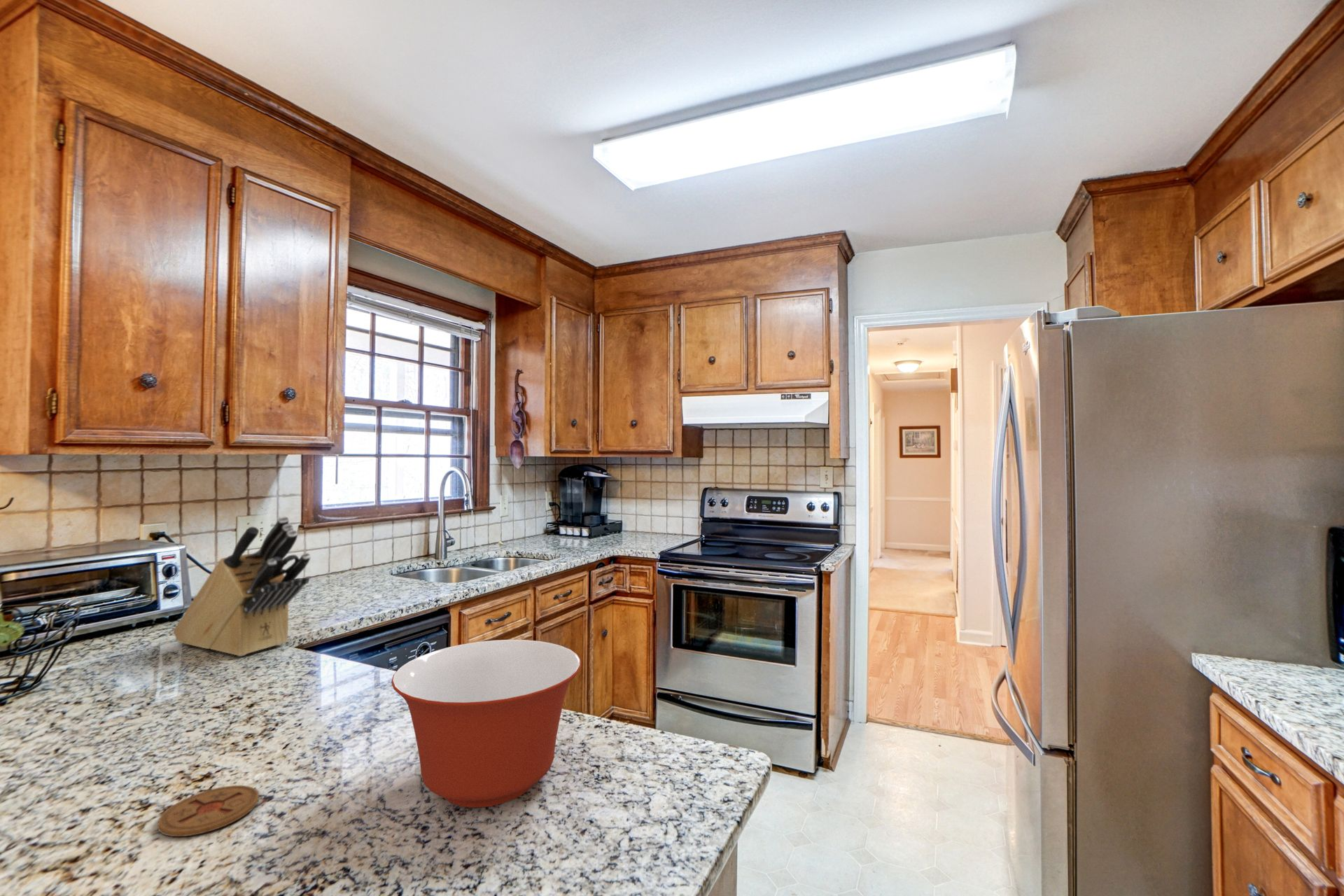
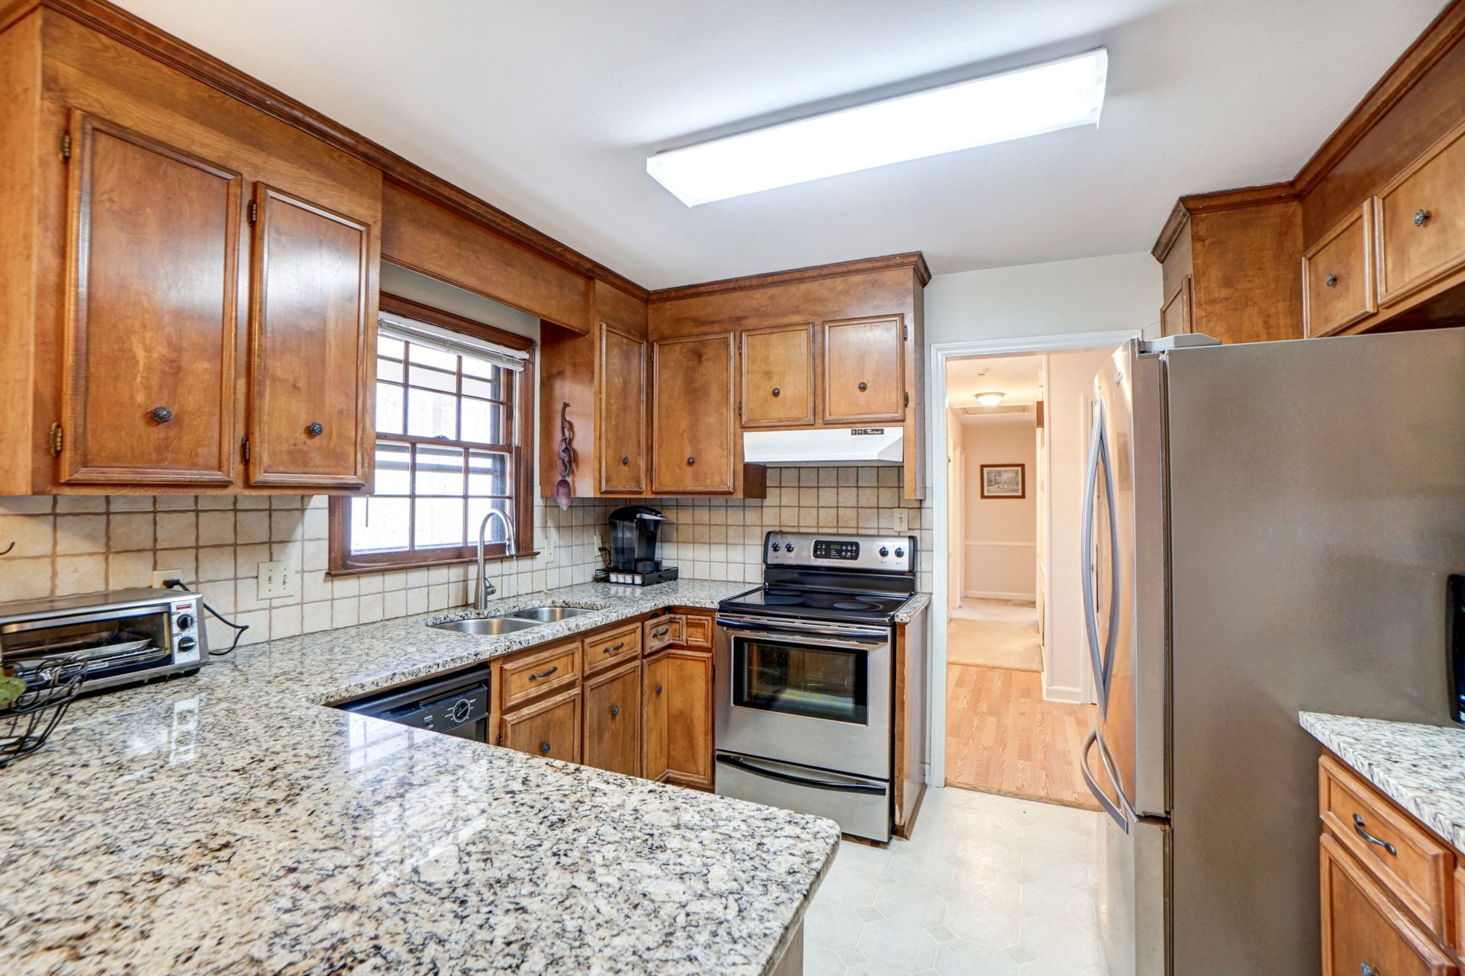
- coaster [157,785,260,837]
- knife block [172,515,311,657]
- mixing bowl [391,639,582,809]
